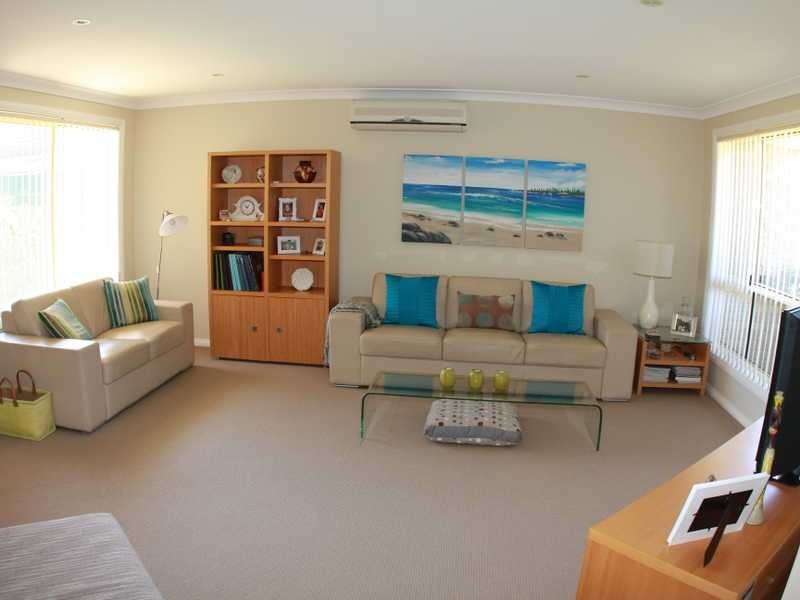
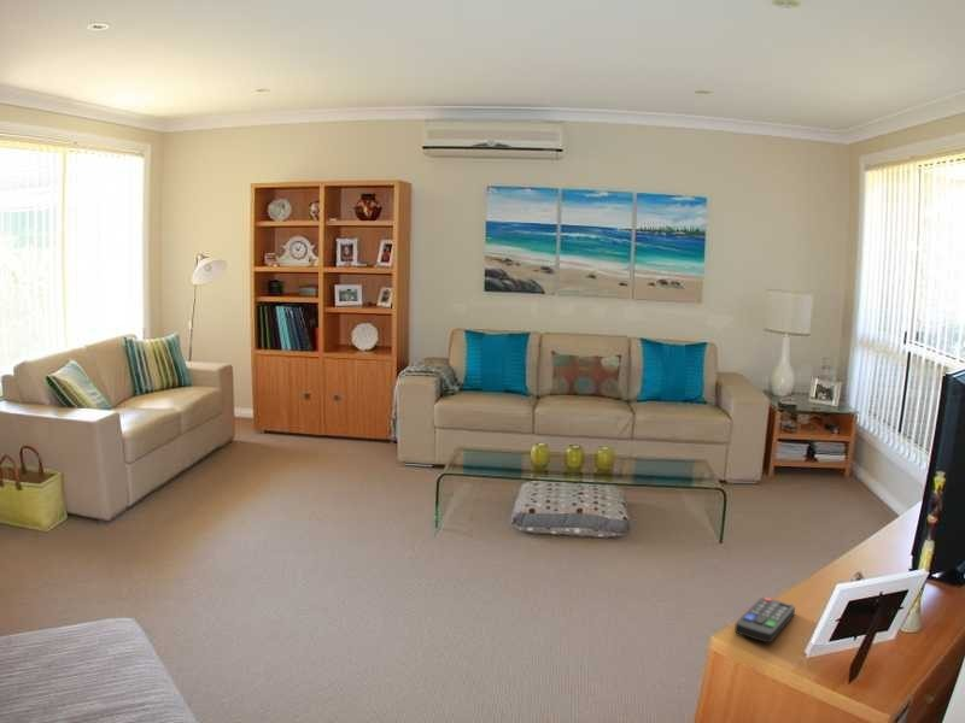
+ remote control [733,596,796,643]
